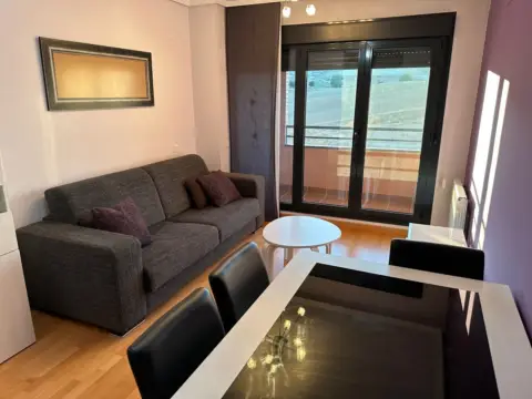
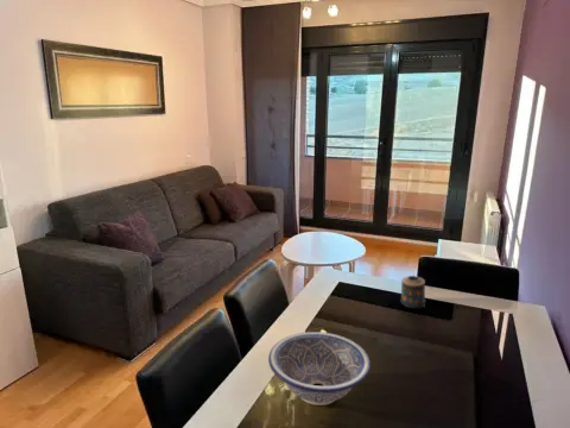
+ decorative bowl [267,331,372,407]
+ candle [399,275,426,309]
